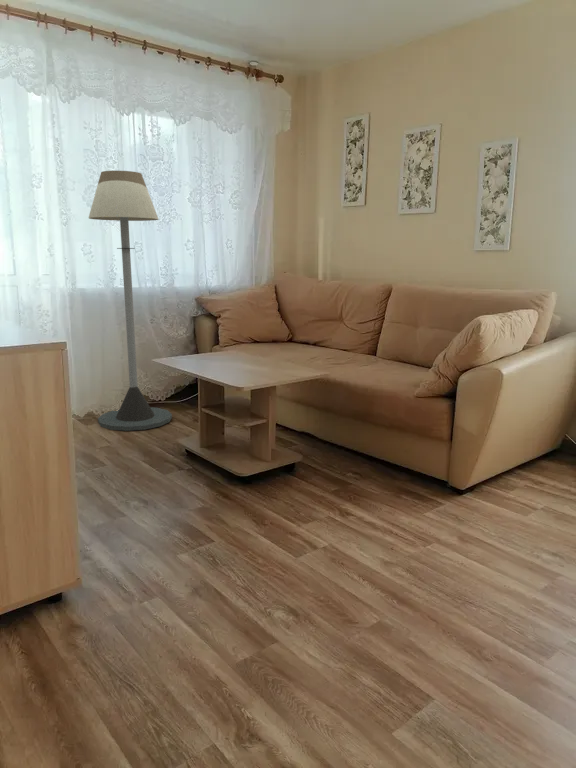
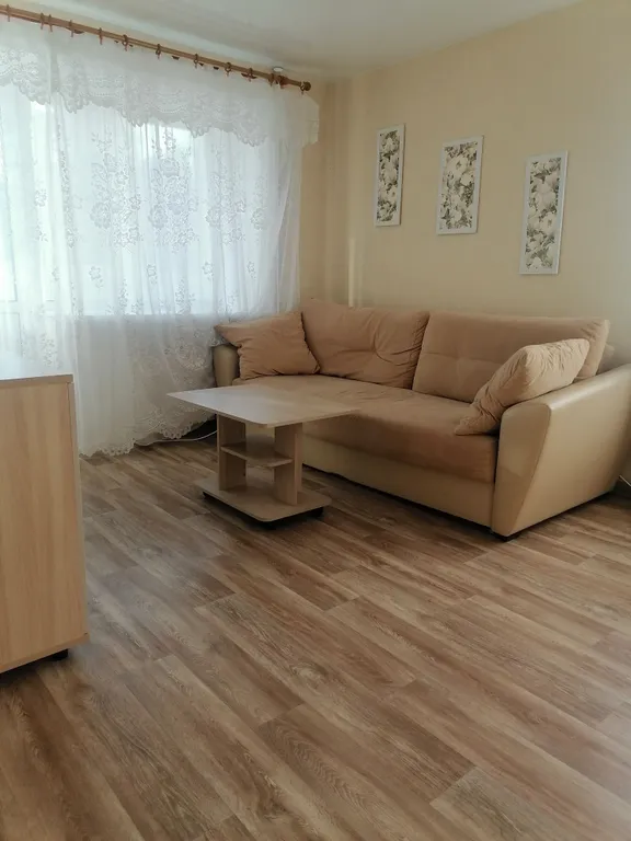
- floor lamp [88,170,173,432]
